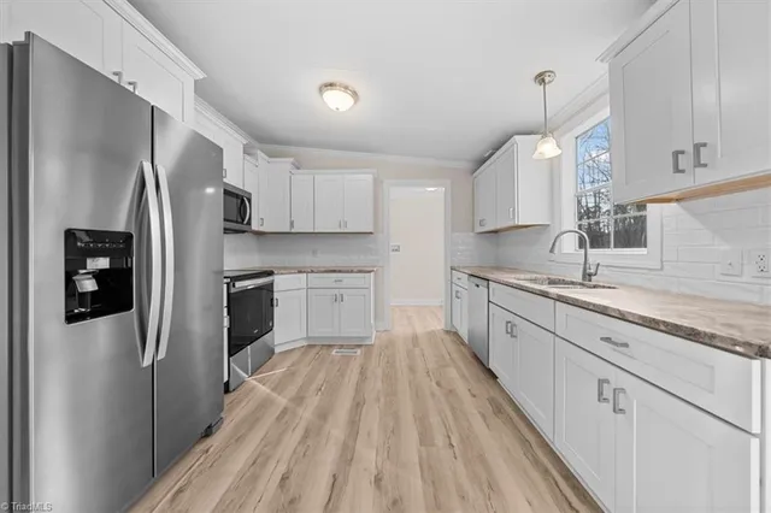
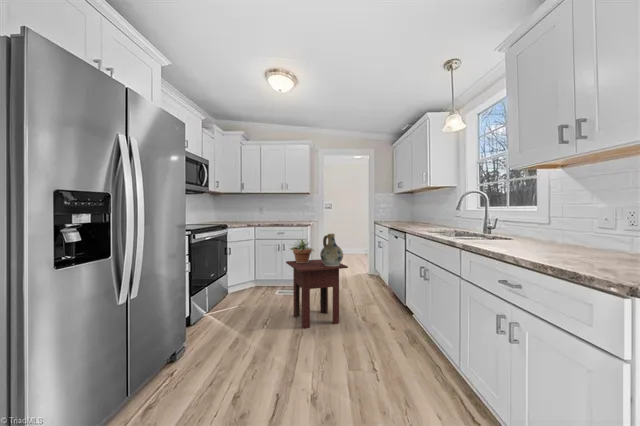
+ ceramic jug [319,233,344,266]
+ potted plant [289,236,315,263]
+ side table [285,258,349,329]
